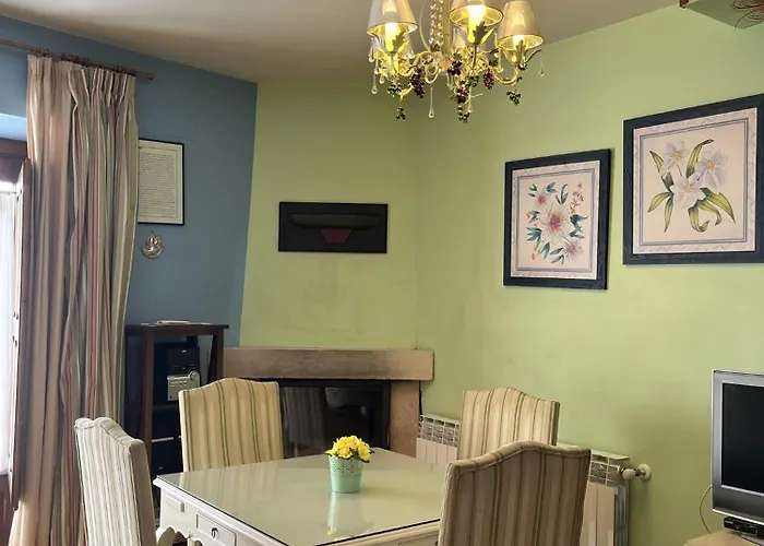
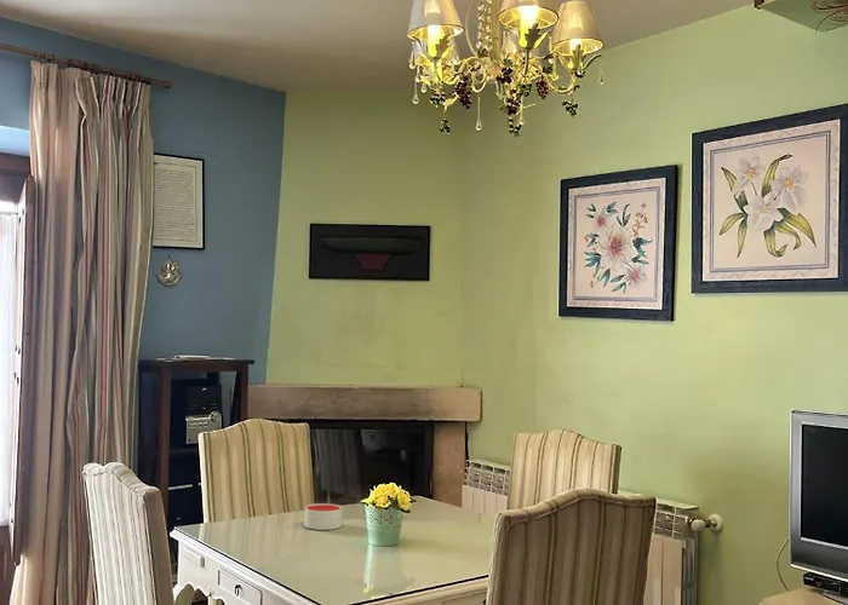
+ candle [303,502,343,531]
